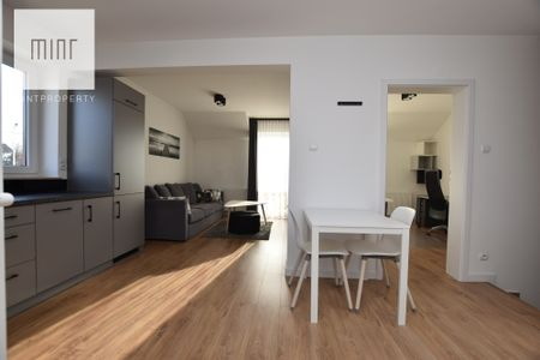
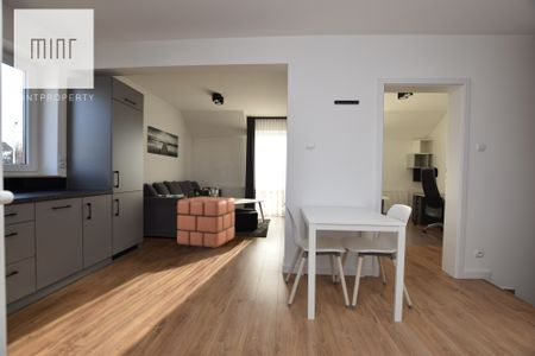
+ pouf [176,196,235,249]
